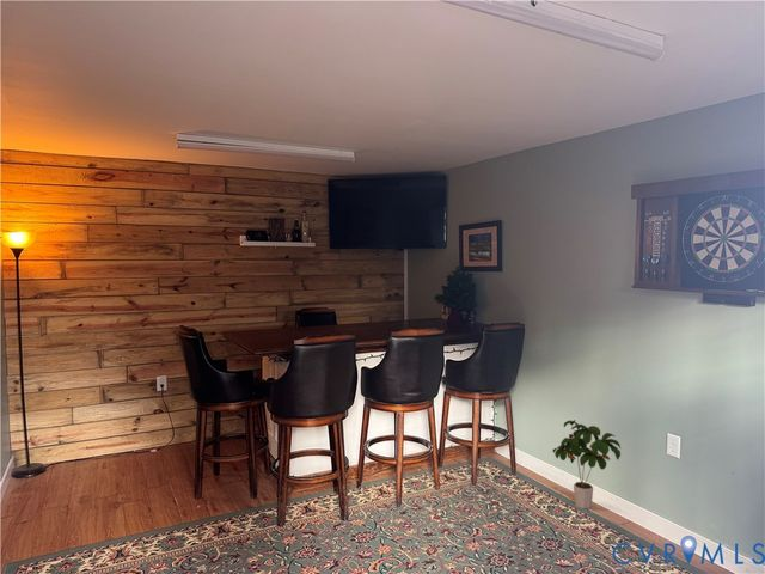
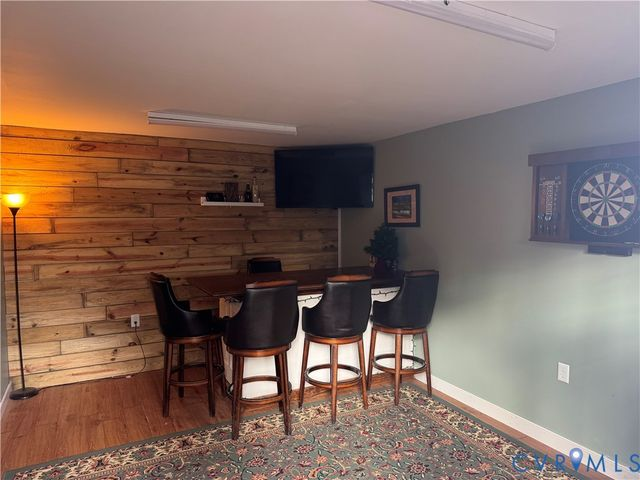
- potted plant [552,419,622,509]
